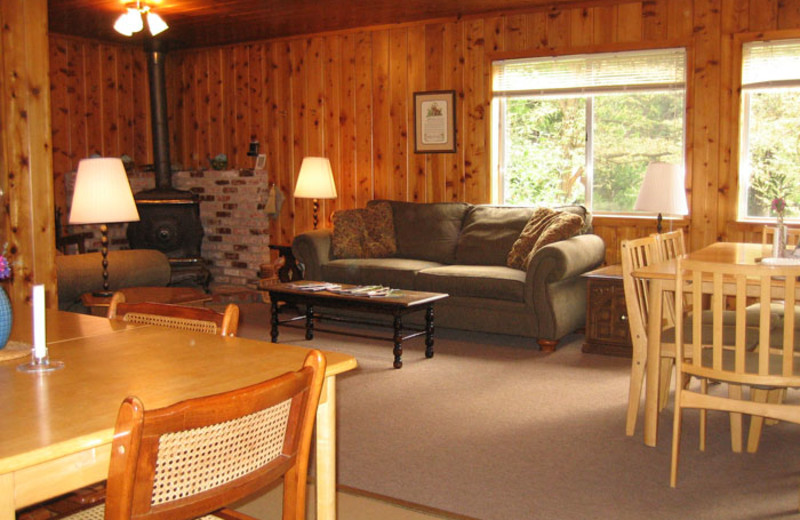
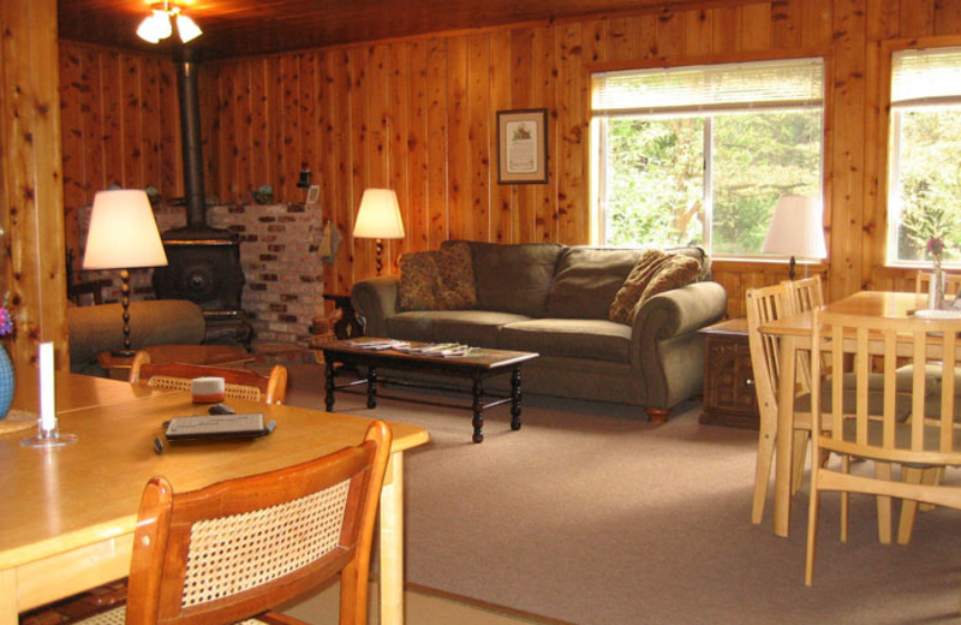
+ board game [151,403,277,453]
+ candle [190,376,226,404]
